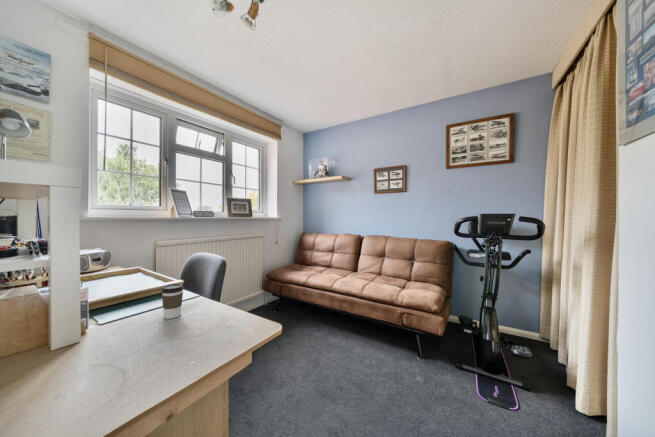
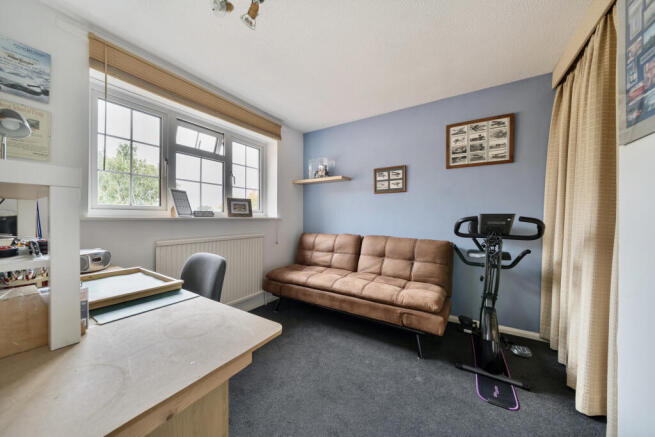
- coffee cup [160,283,185,320]
